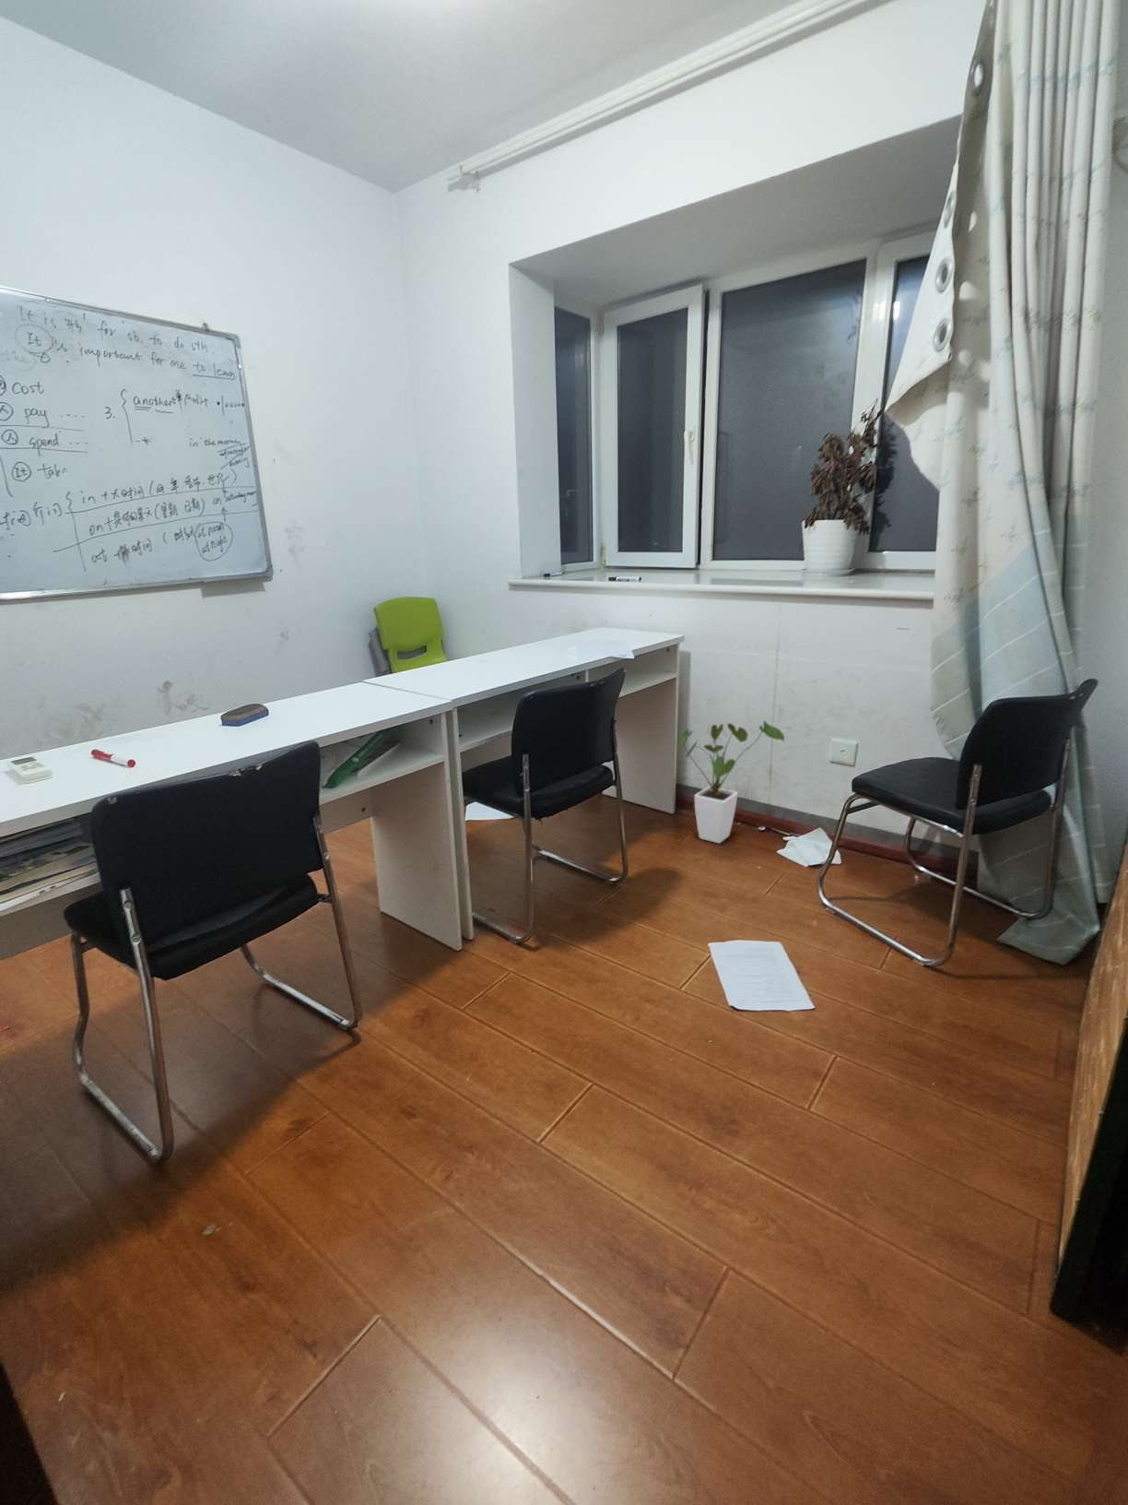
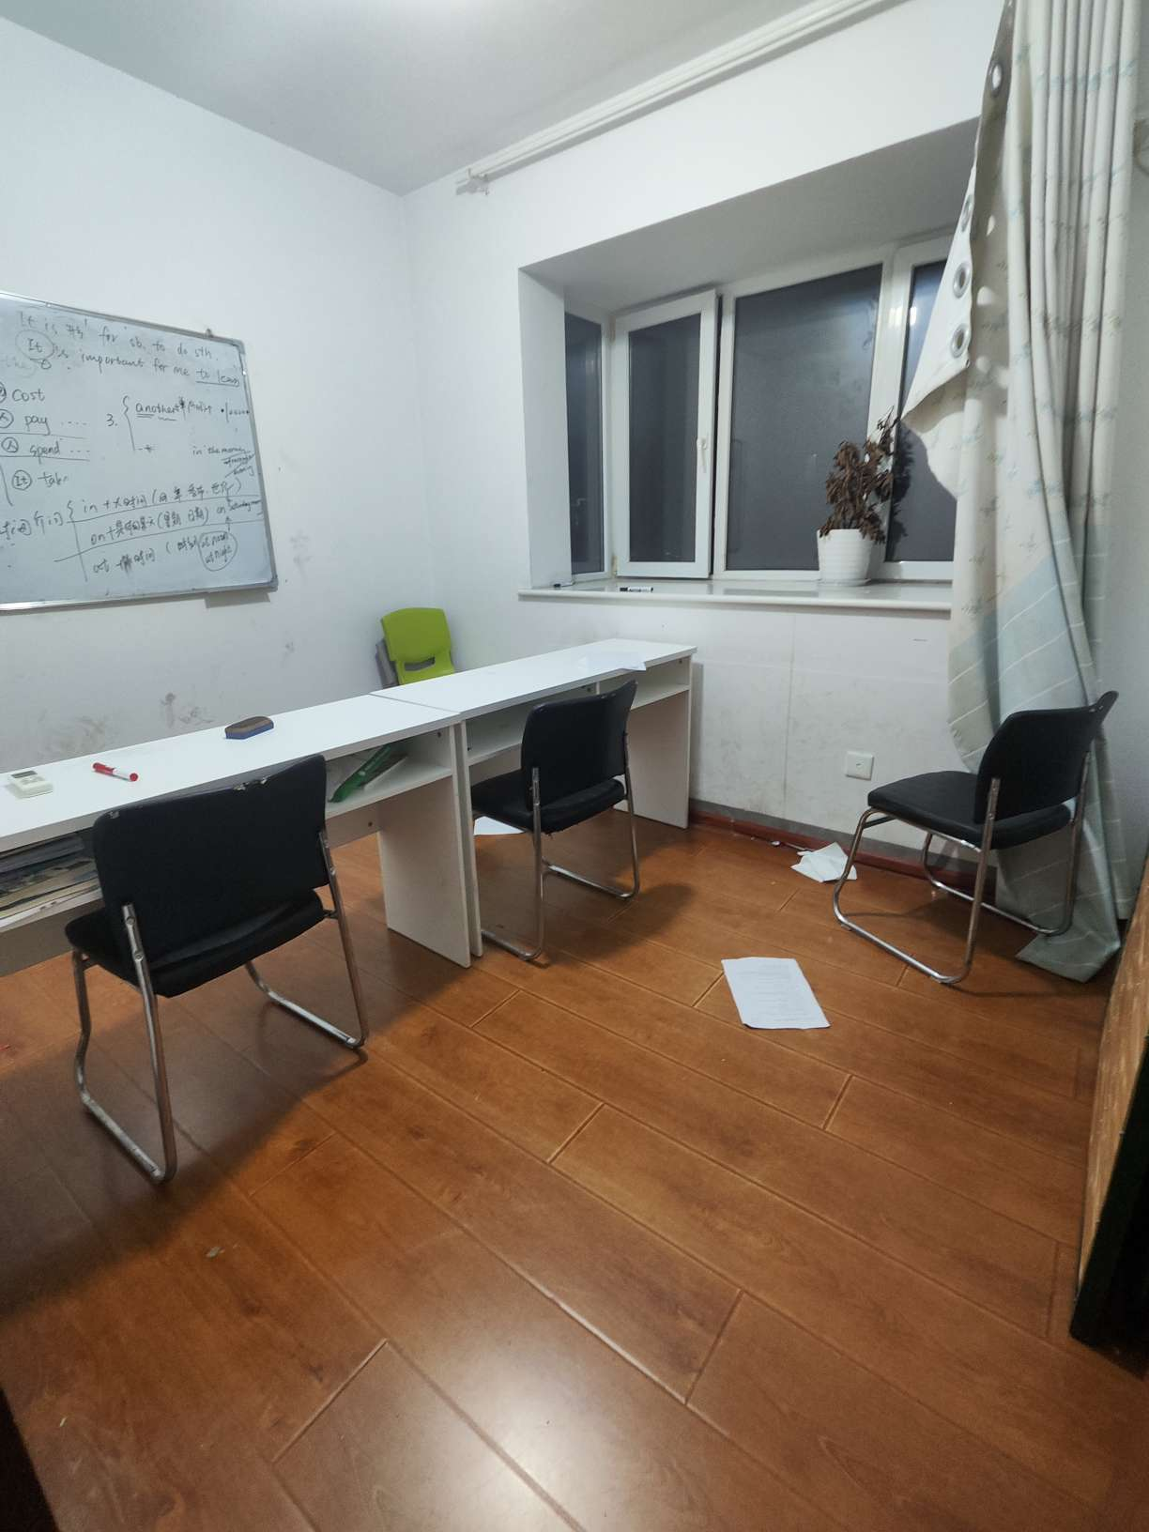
- house plant [675,721,786,844]
